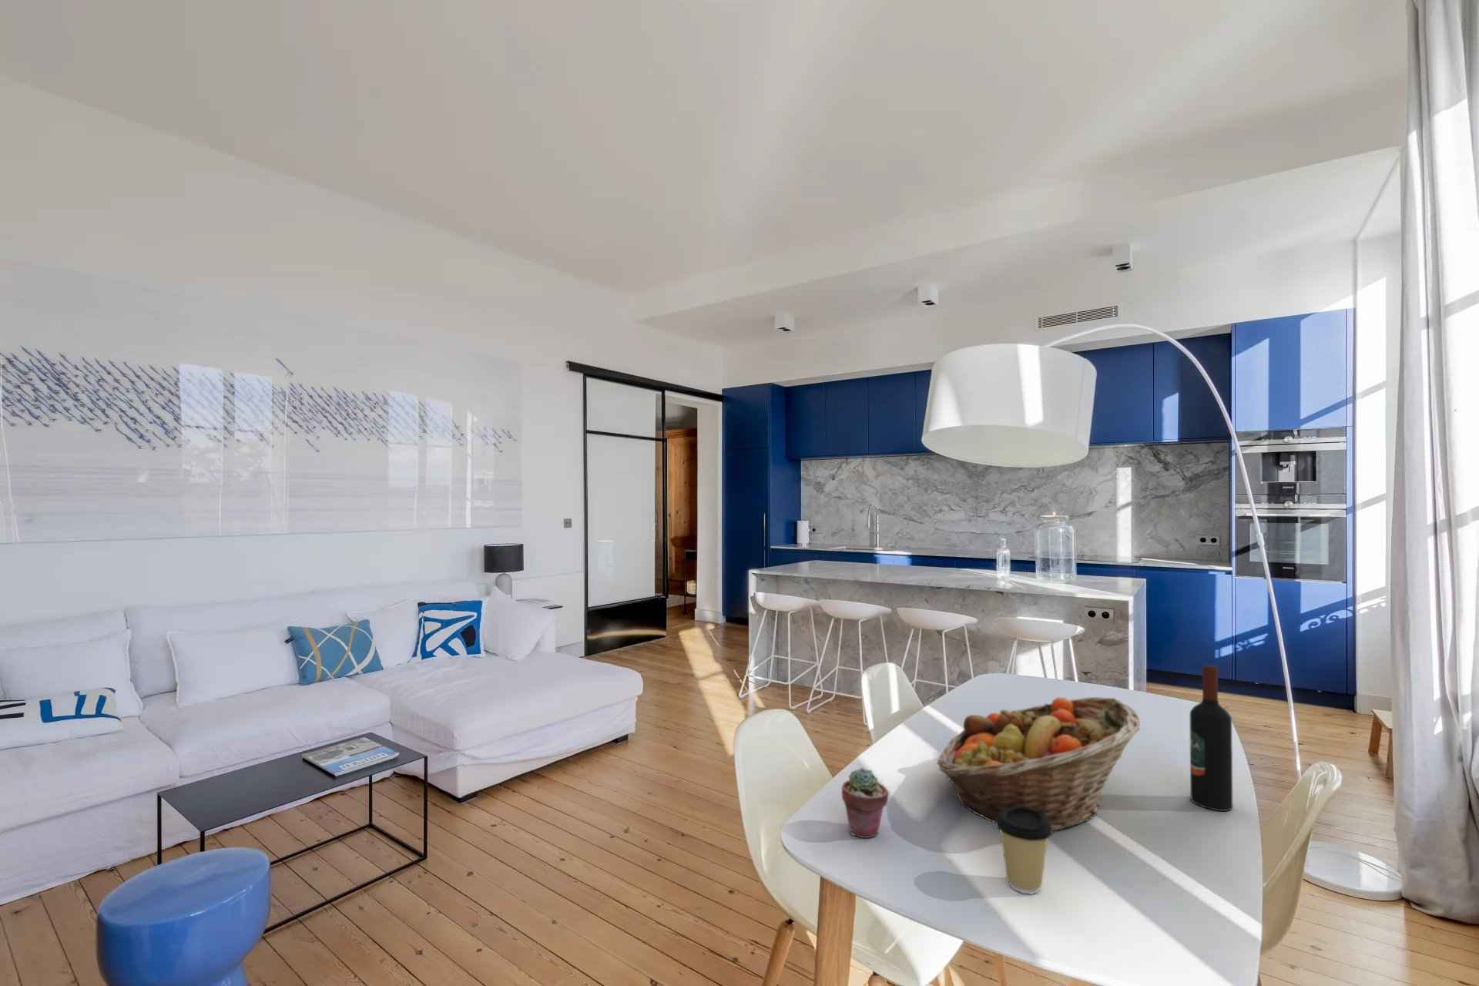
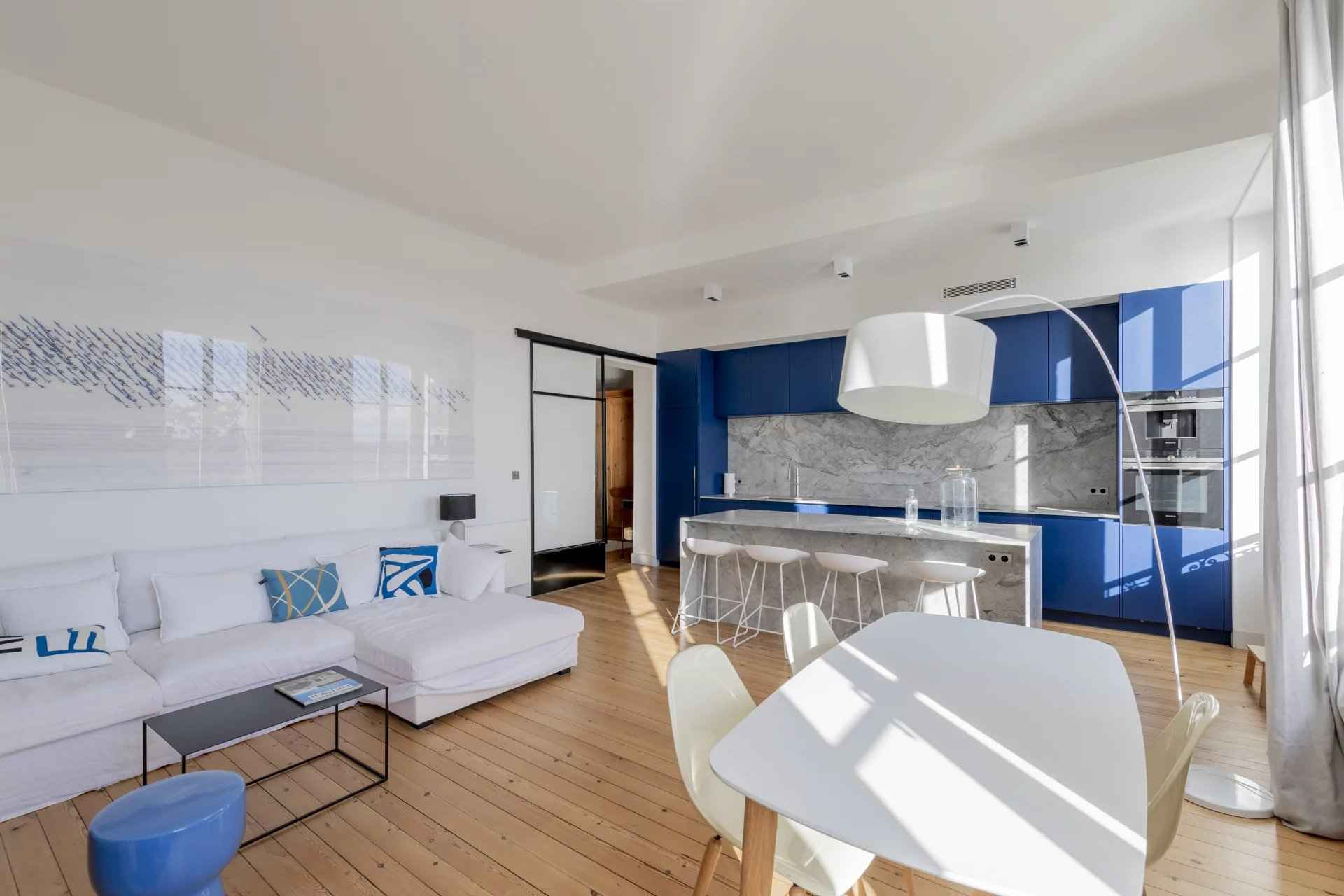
- fruit basket [936,697,1141,831]
- potted succulent [841,766,890,839]
- coffee cup [995,806,1054,895]
- wine bottle [1188,664,1234,812]
